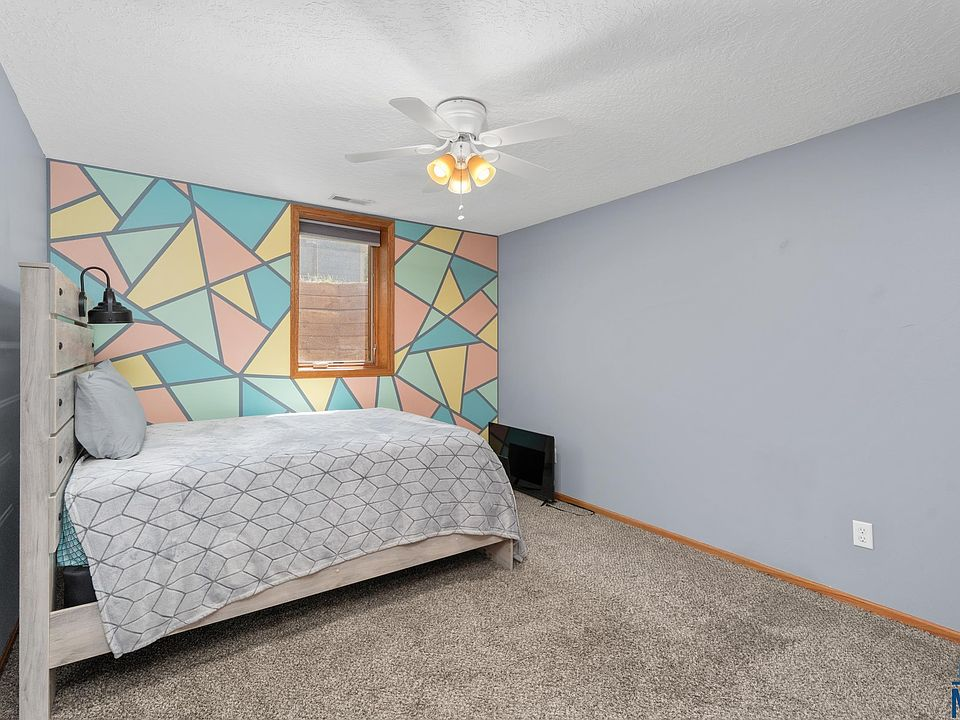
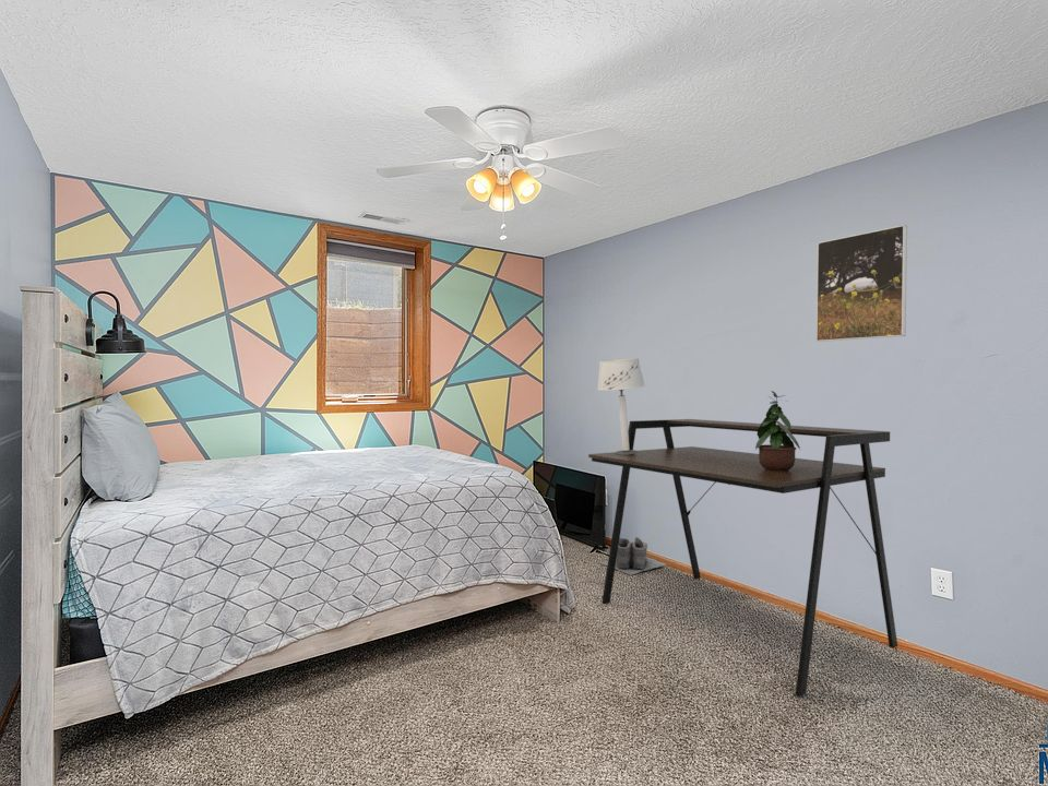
+ boots [598,536,667,576]
+ desk [587,418,898,698]
+ potted plant [754,390,801,472]
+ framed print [815,224,908,343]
+ table lamp [596,357,646,455]
